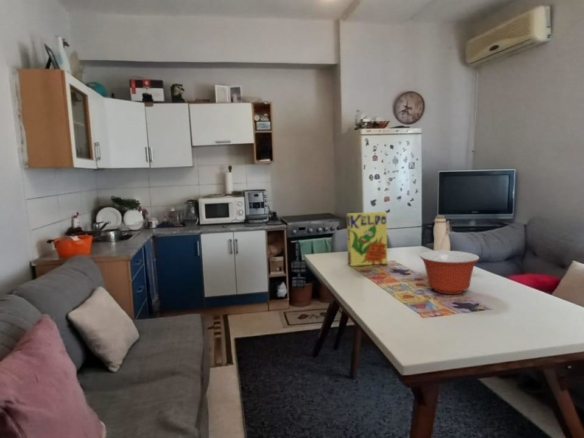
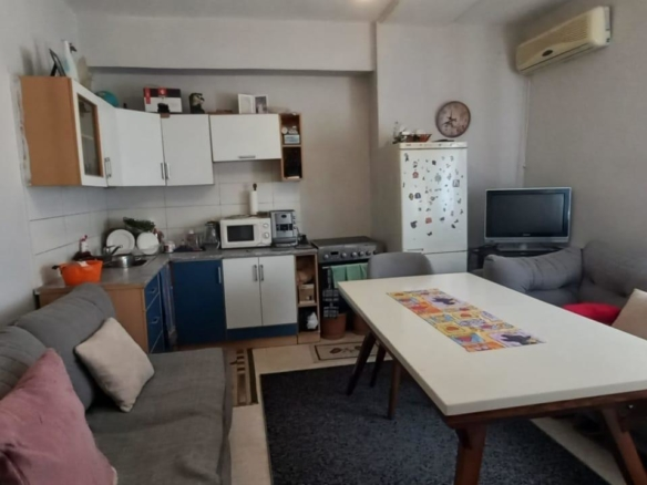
- mixing bowl [419,250,480,295]
- water bottle [432,215,452,251]
- cereal box [346,211,388,267]
